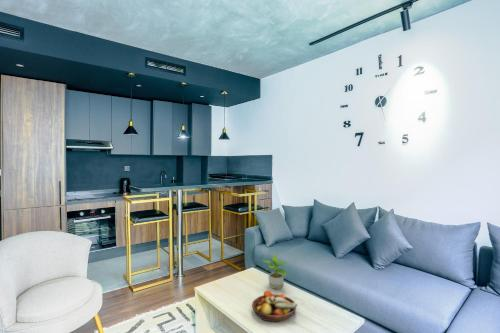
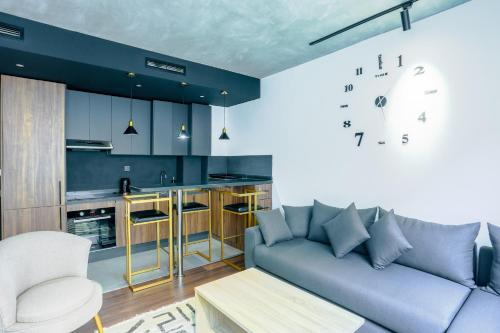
- potted plant [261,252,289,290]
- fruit bowl [251,290,298,323]
